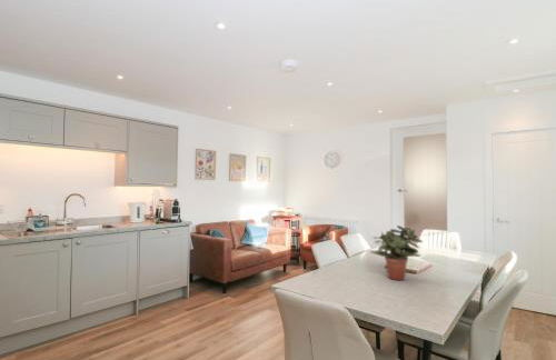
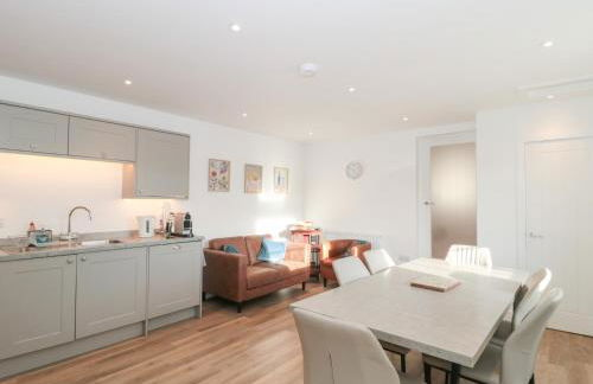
- potted plant [369,224,424,281]
